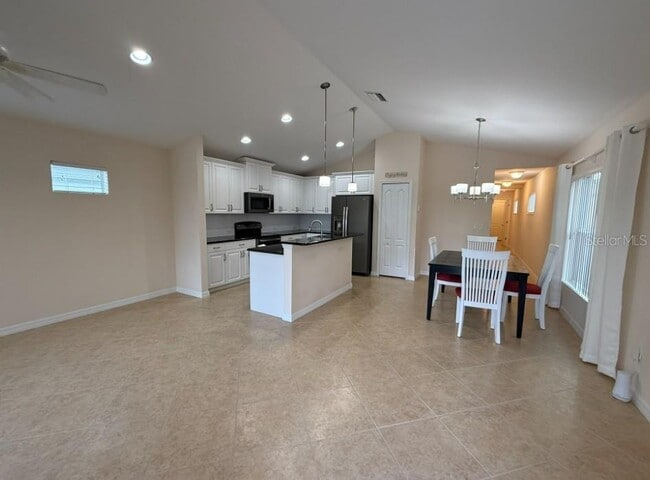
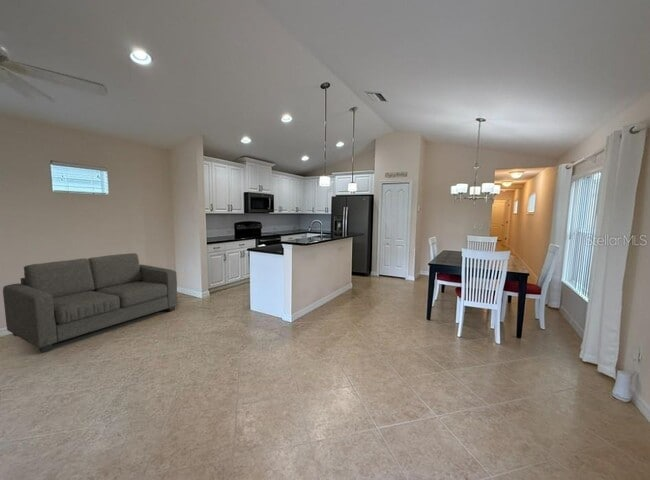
+ sofa [2,252,179,354]
